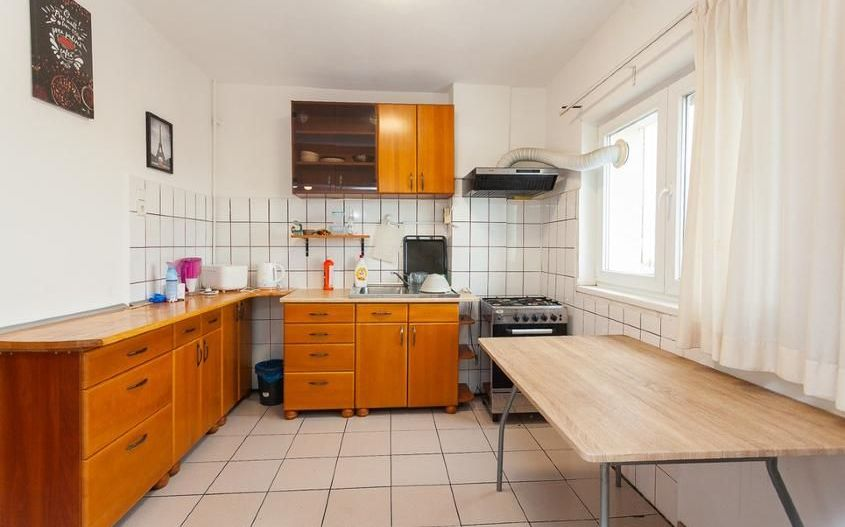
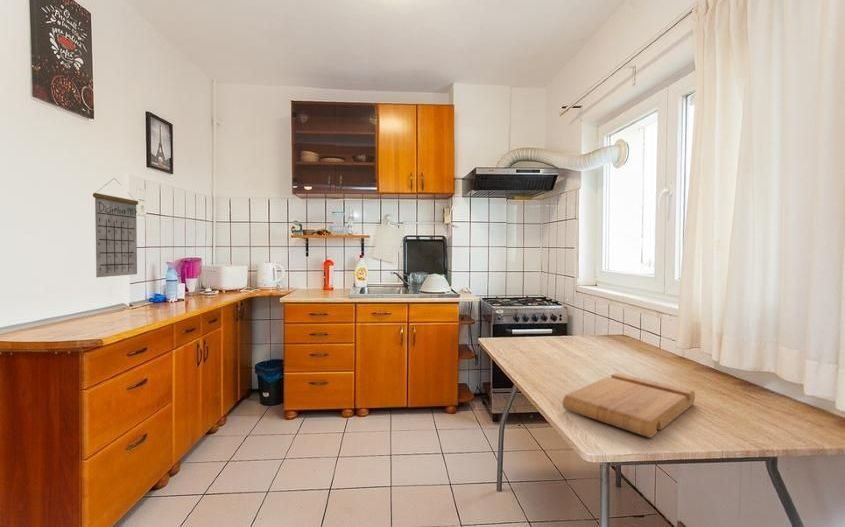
+ cutting board [562,372,696,439]
+ calendar [92,177,139,278]
